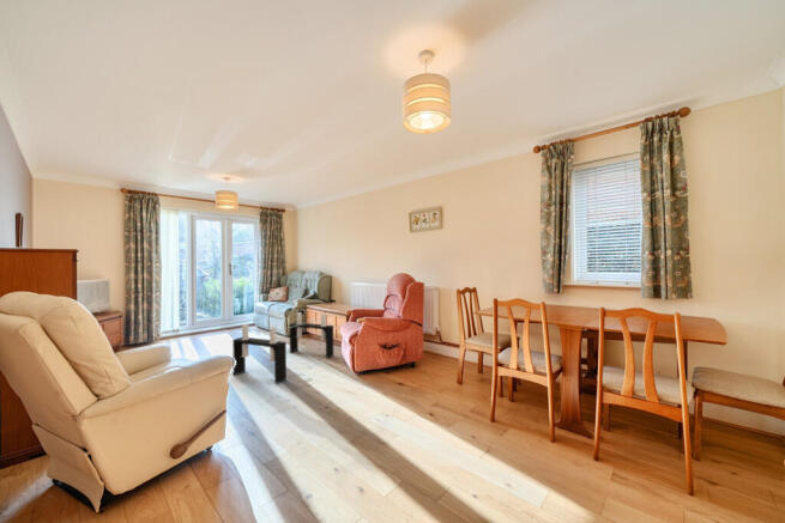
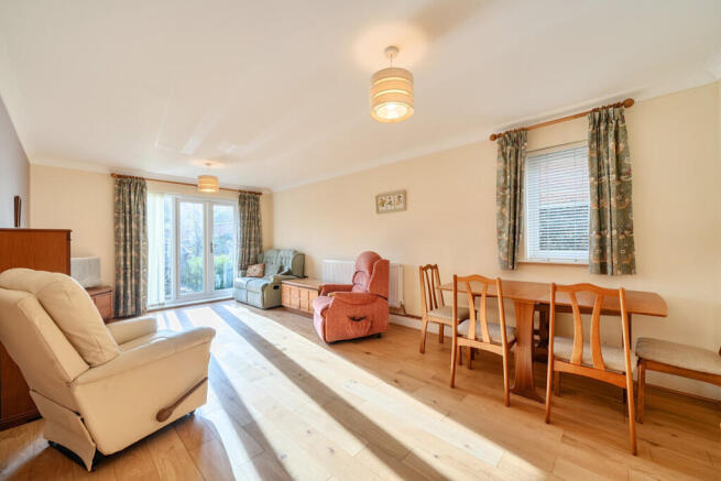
- coffee table [221,309,342,384]
